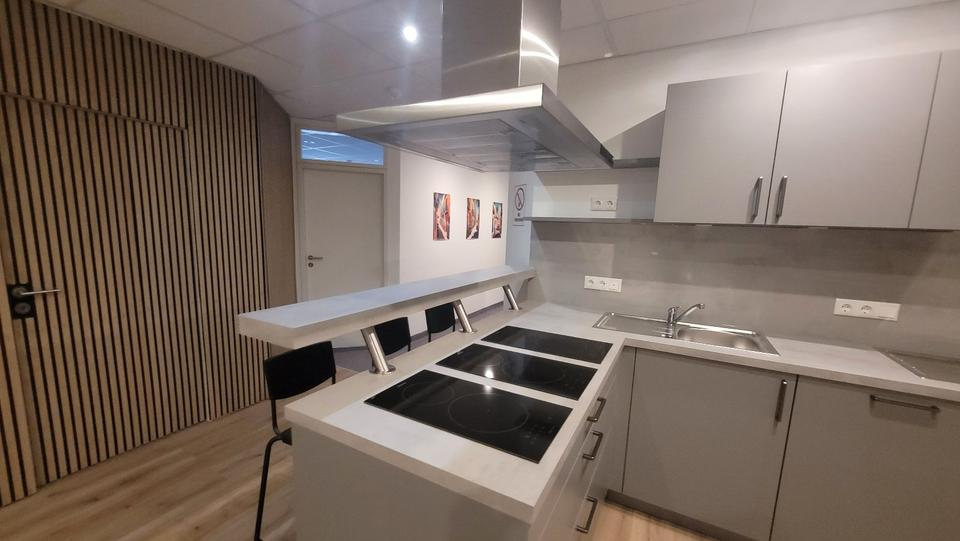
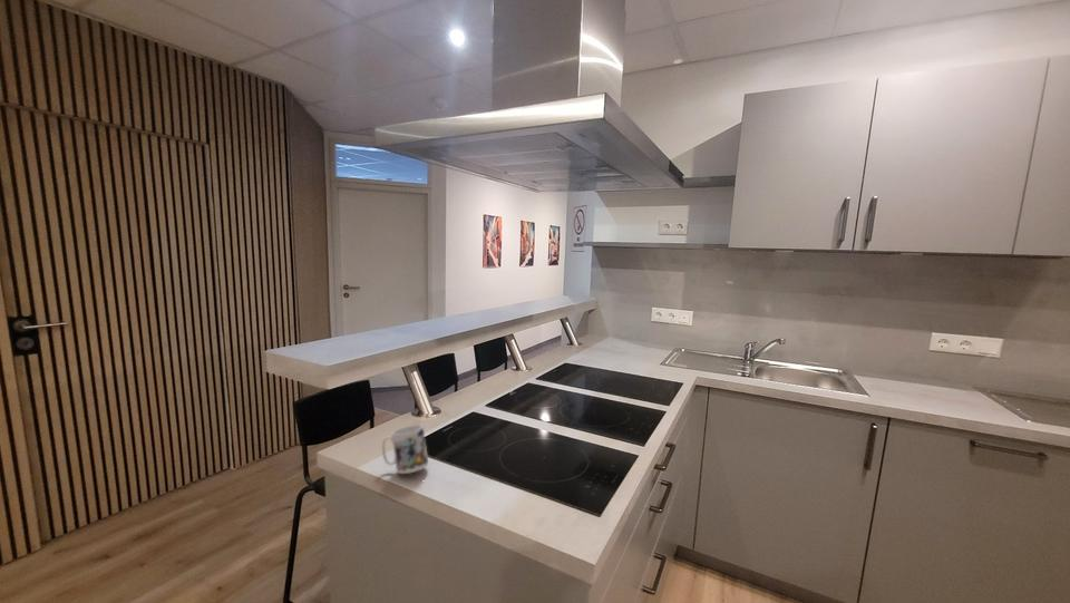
+ mug [381,424,429,475]
